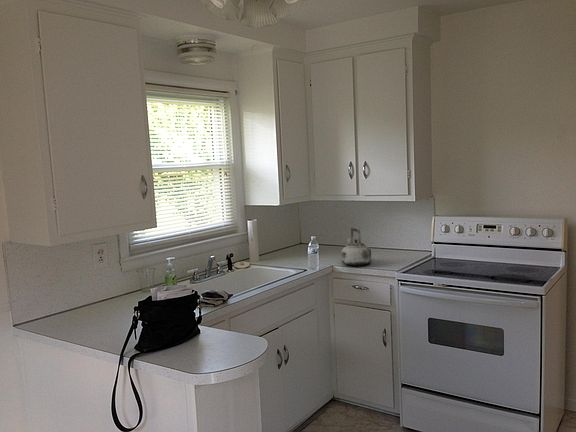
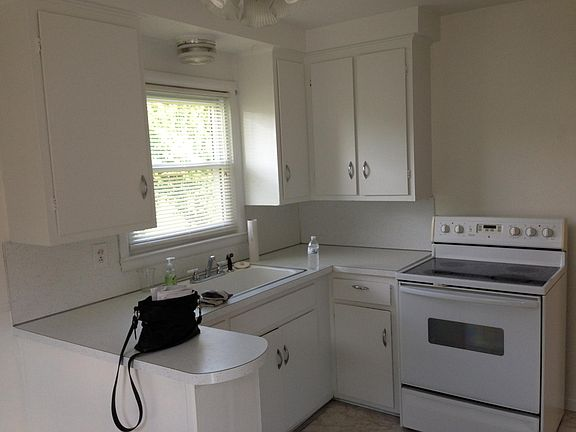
- kettle [340,226,372,267]
